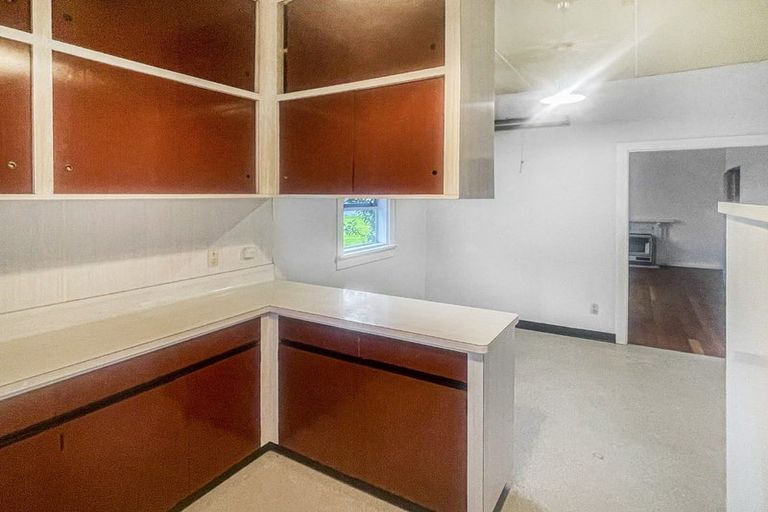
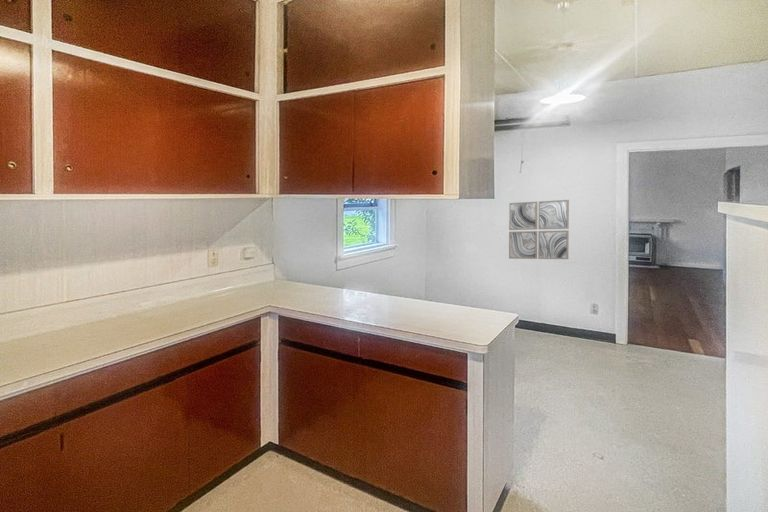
+ wall art [508,199,570,260]
